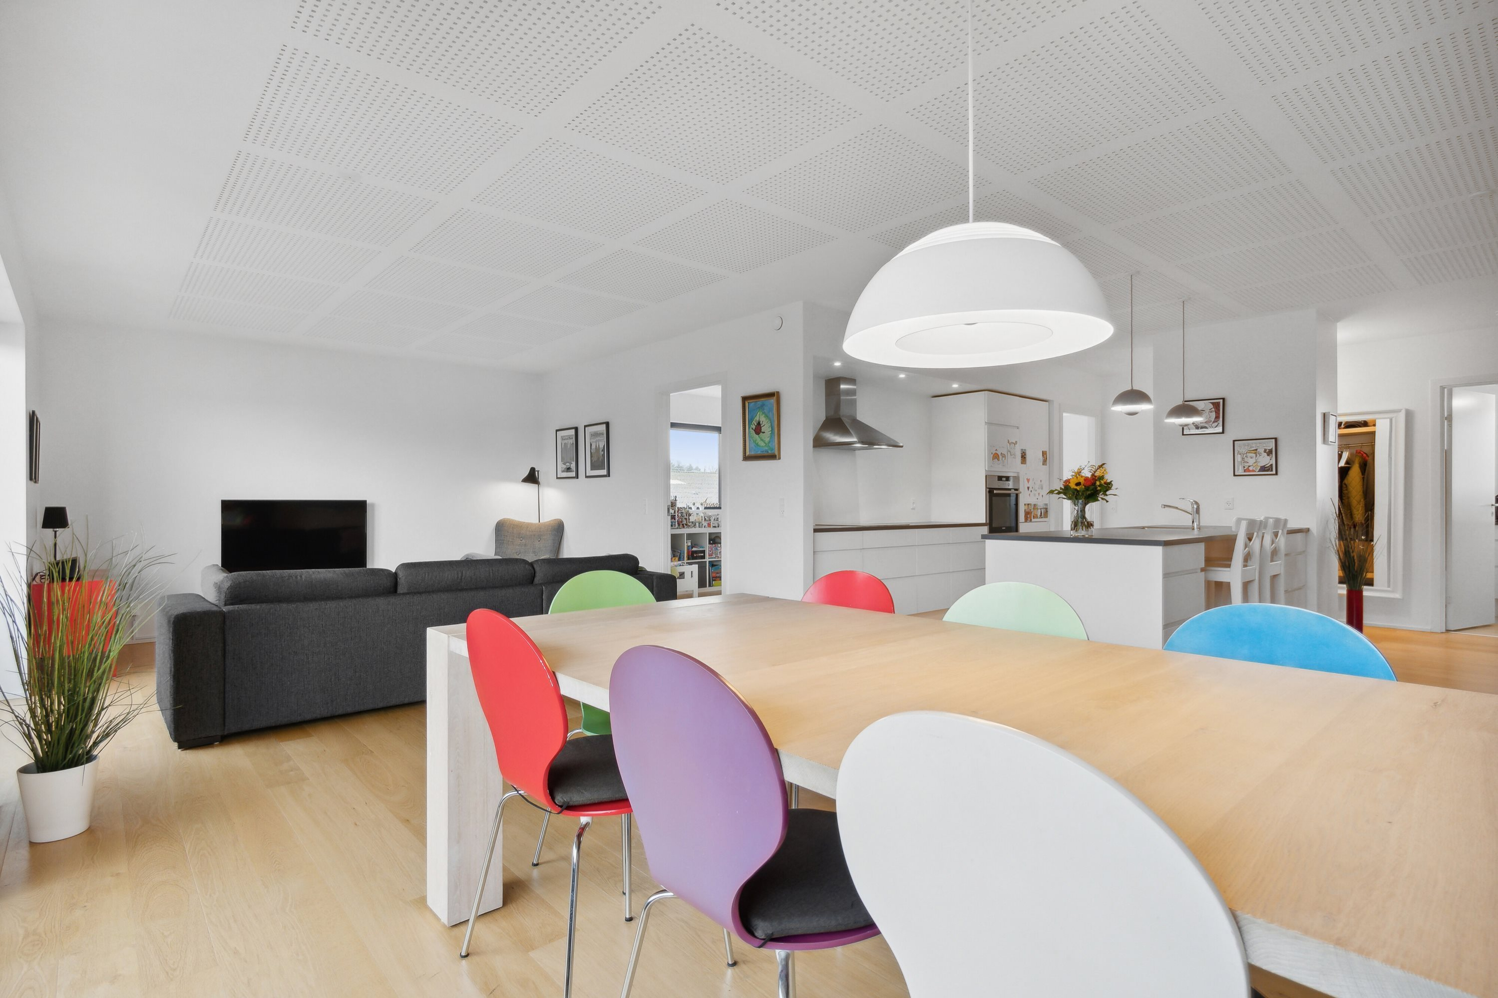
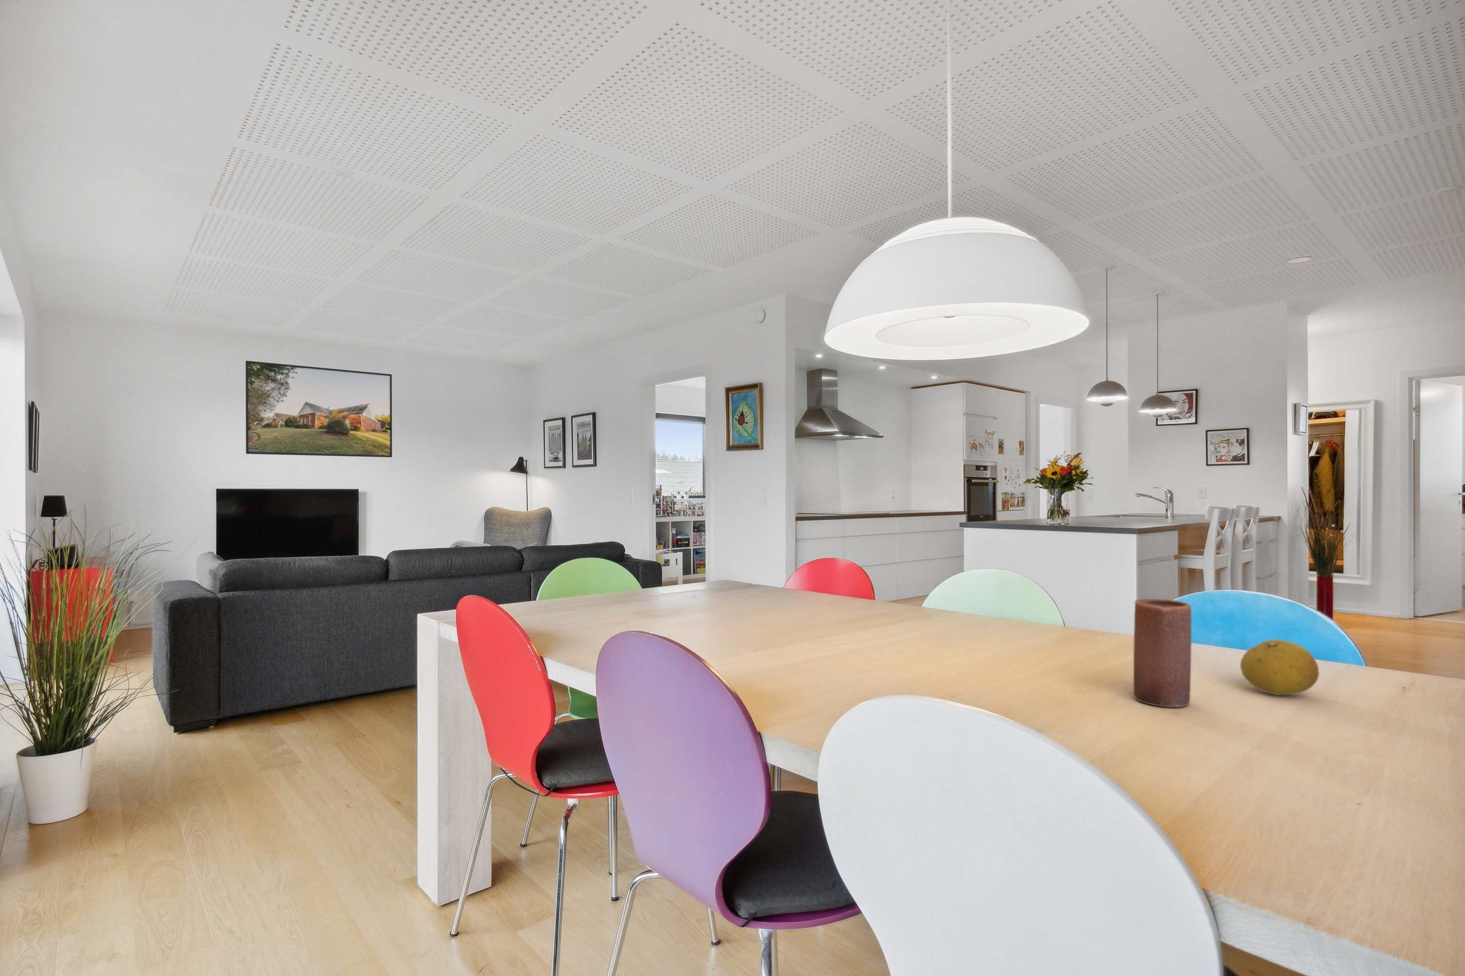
+ fruit [1239,639,1319,695]
+ recessed light [1286,255,1311,264]
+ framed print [245,361,392,457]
+ candle [1133,598,1192,708]
